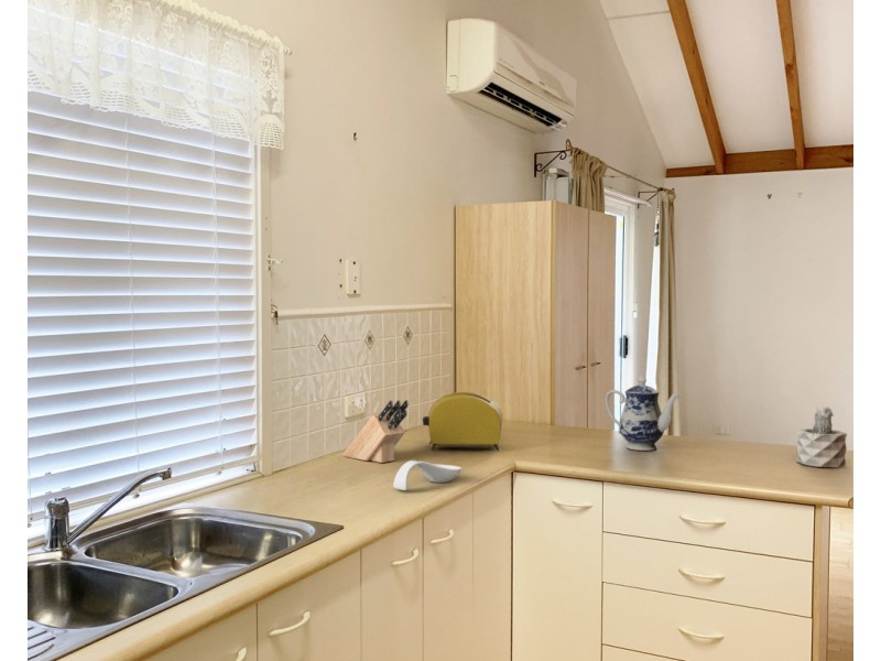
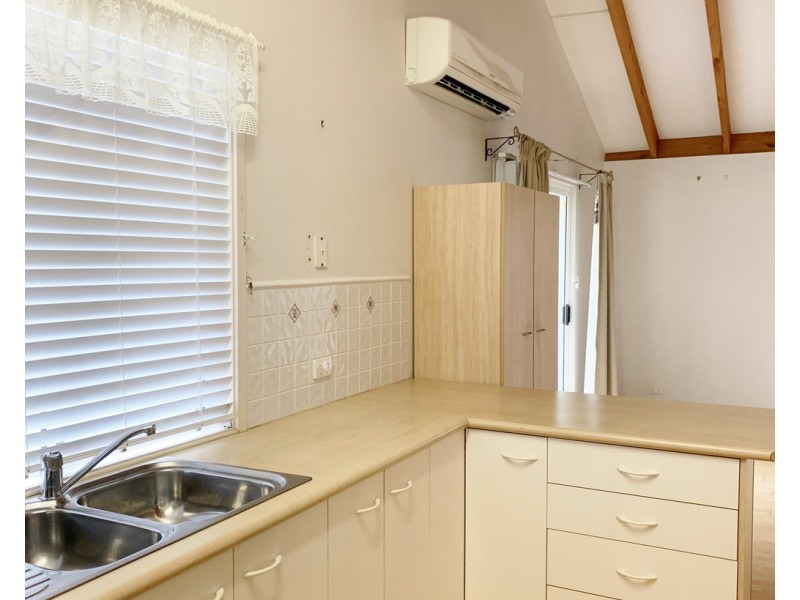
- spoon rest [392,459,463,491]
- succulent plant [795,405,848,468]
- toaster [422,391,503,453]
- knife block [342,399,410,464]
- teapot [605,376,682,452]
